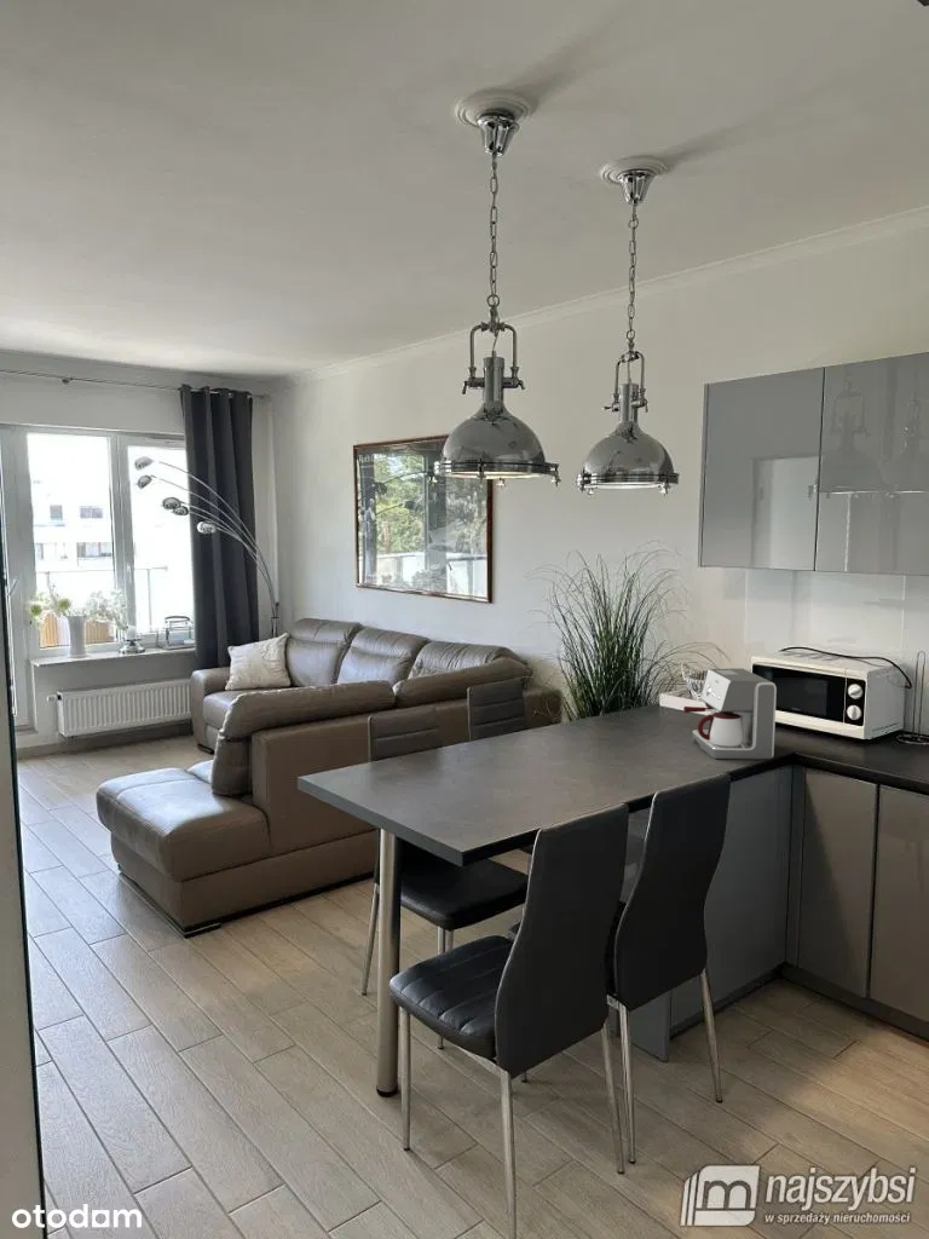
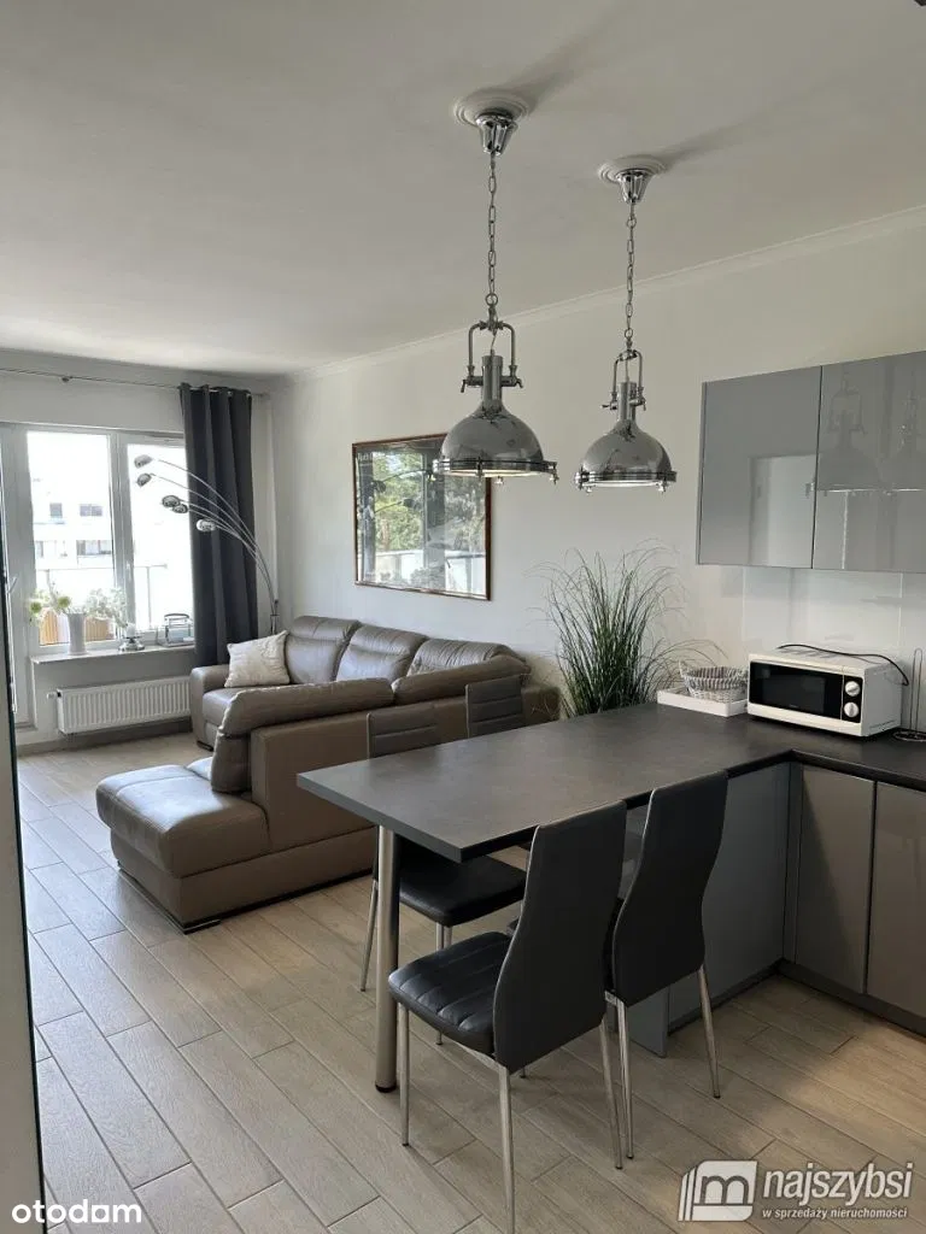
- coffee maker [682,668,778,761]
